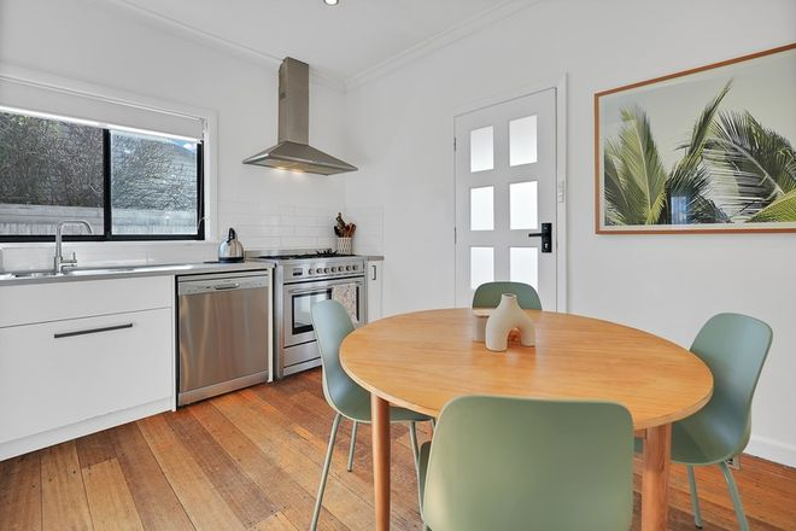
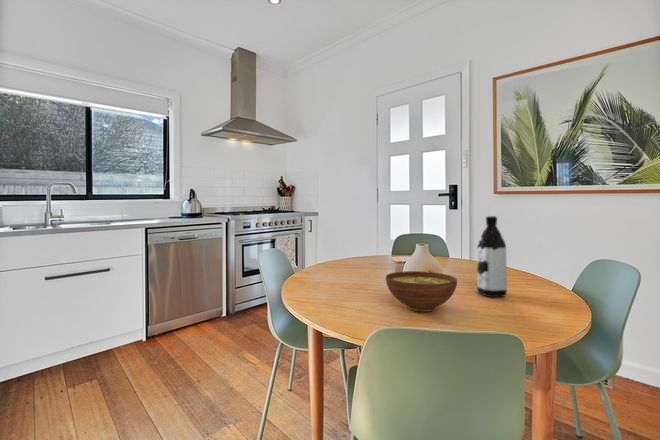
+ water bottle [476,215,508,298]
+ bowl [385,270,458,313]
